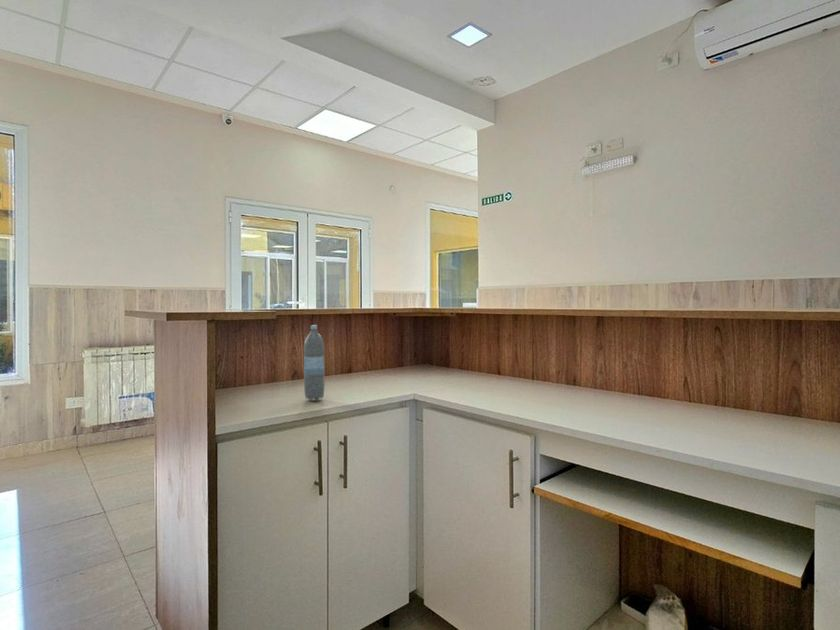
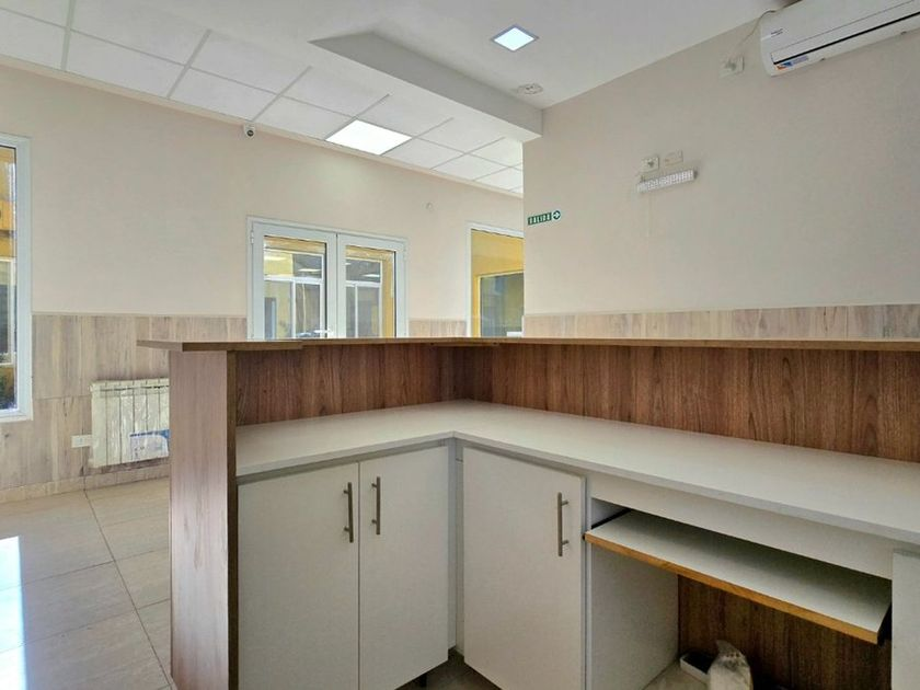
- water bottle [303,324,326,401]
